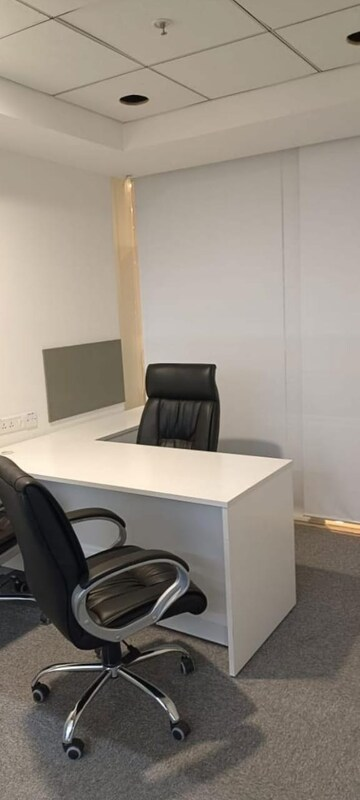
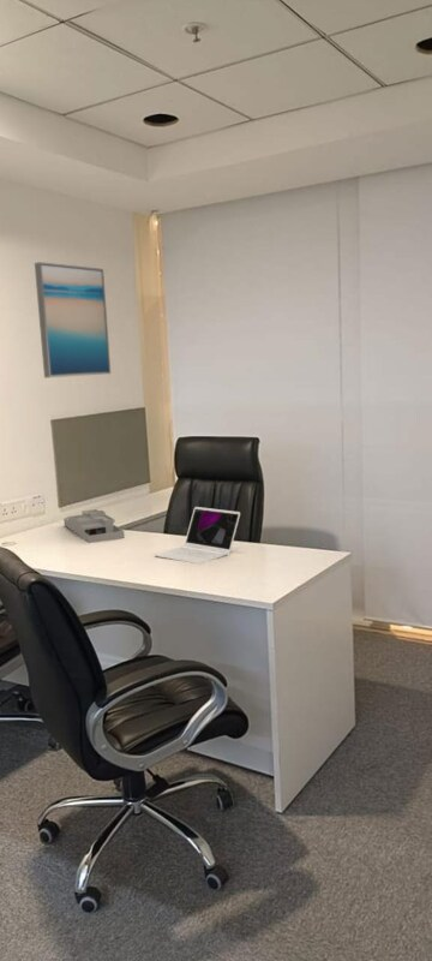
+ wall art [34,261,112,380]
+ laptop [154,506,241,565]
+ desk organizer [62,508,126,544]
